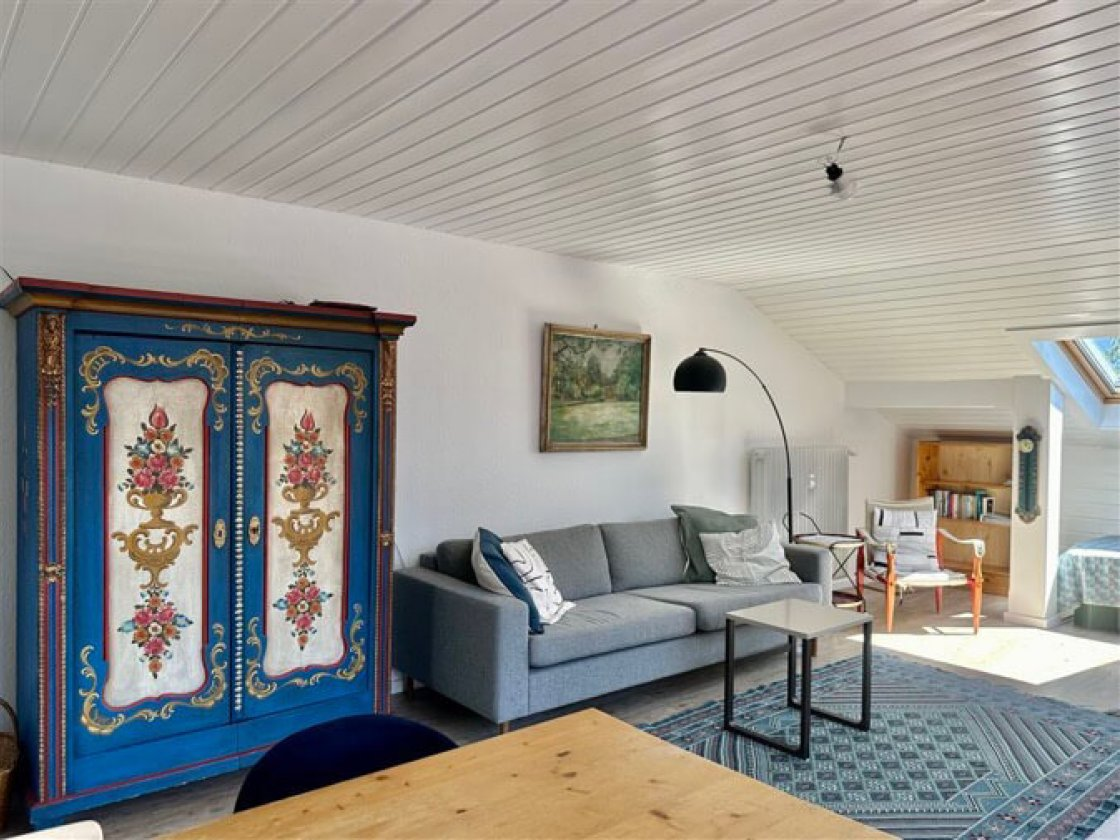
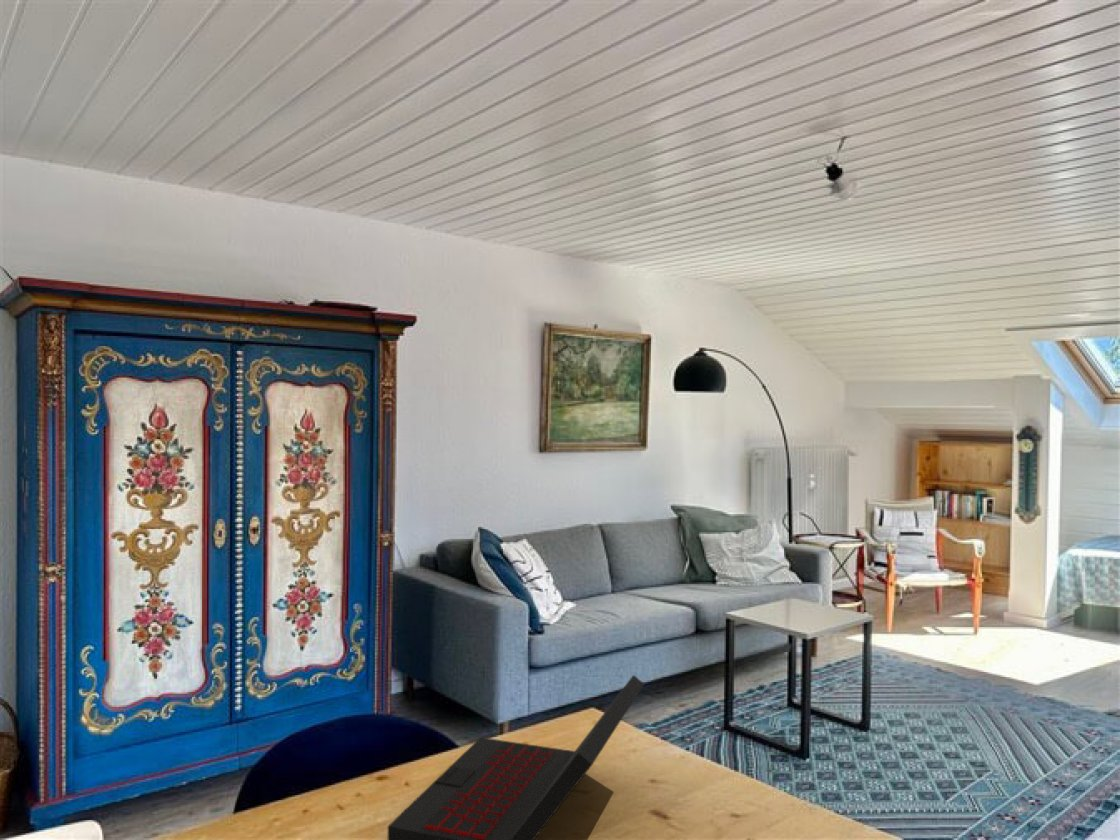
+ laptop [387,674,645,840]
